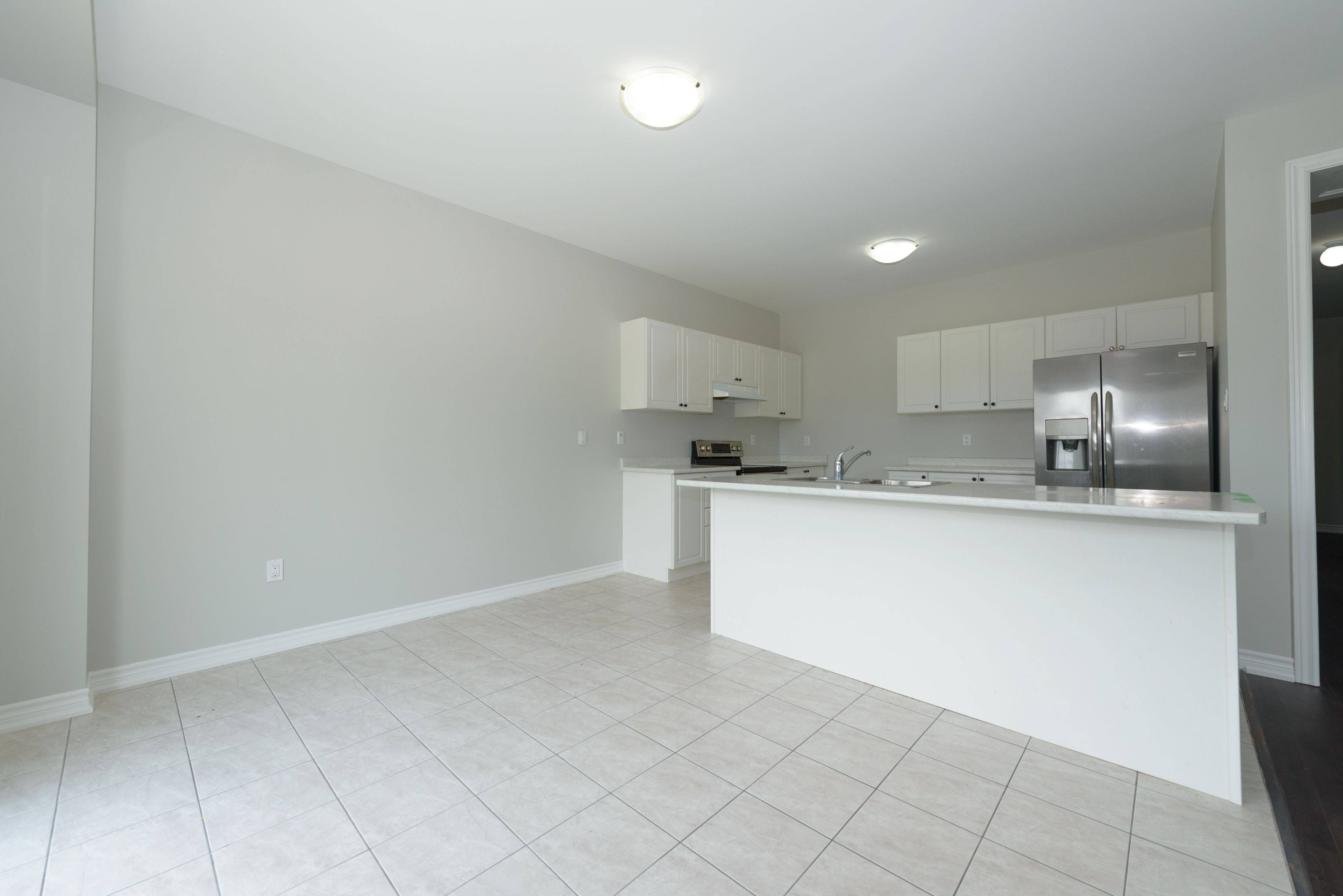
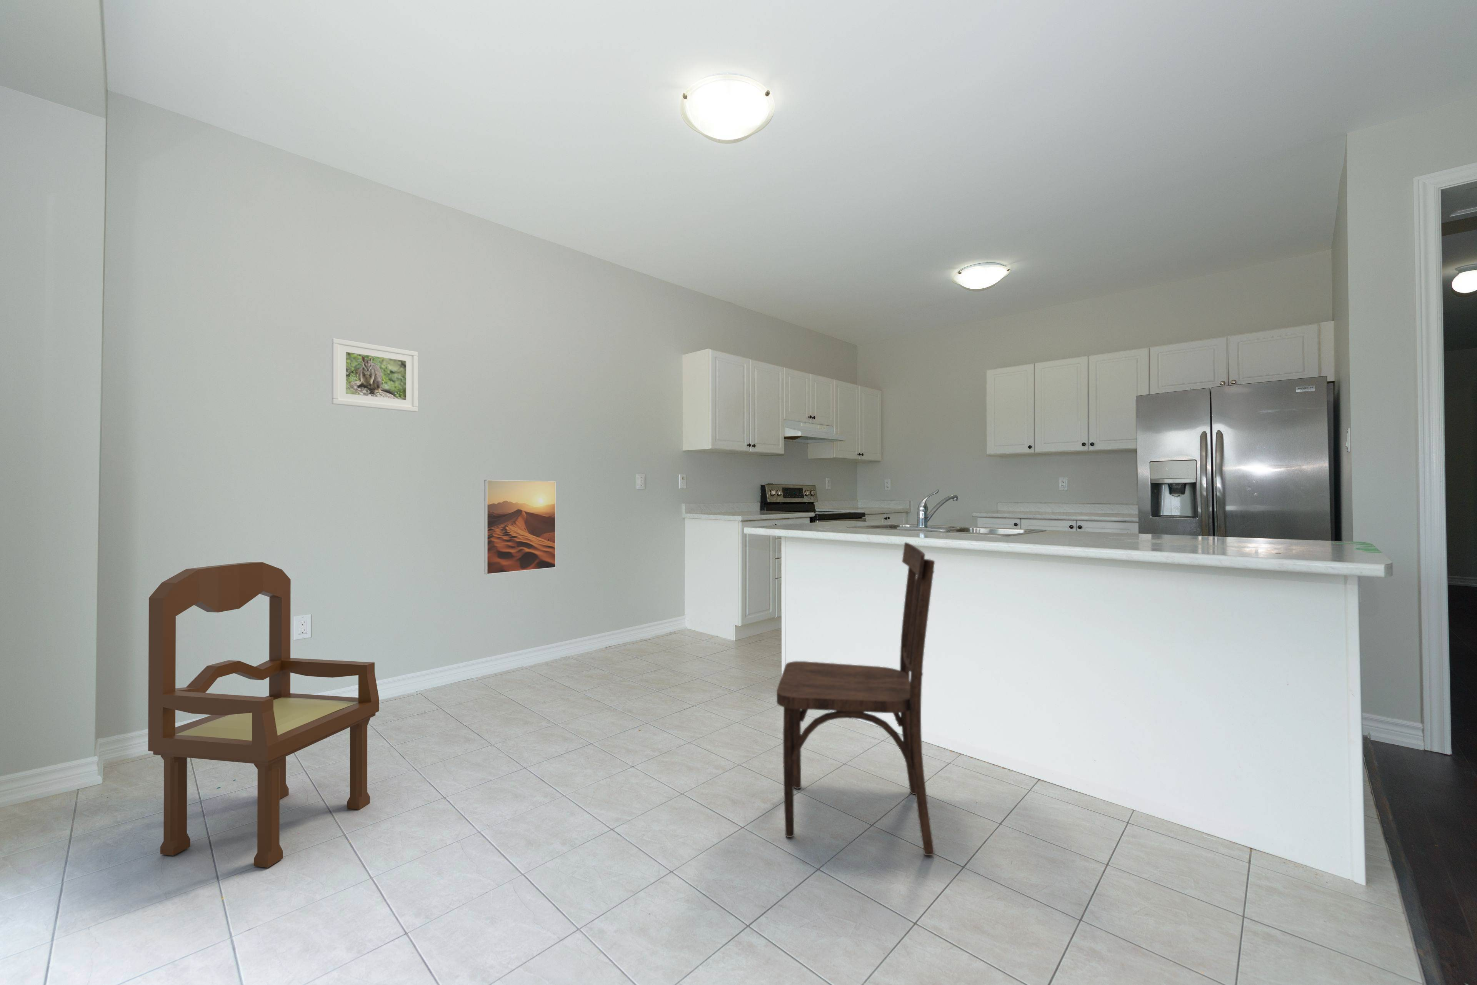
+ dining chair [776,542,935,855]
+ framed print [484,479,556,575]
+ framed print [331,337,418,412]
+ dining chair [147,562,379,868]
